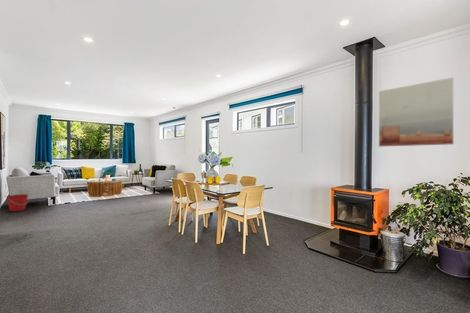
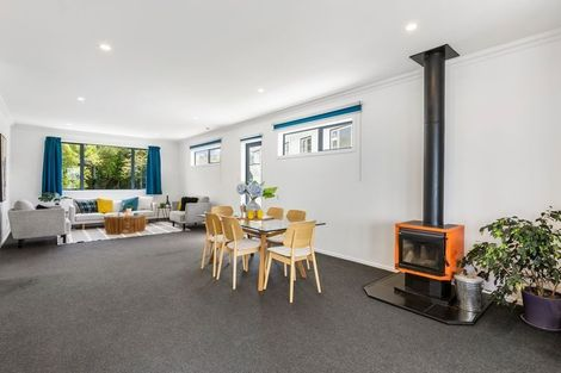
- bucket [5,193,29,212]
- wall art [378,76,454,148]
